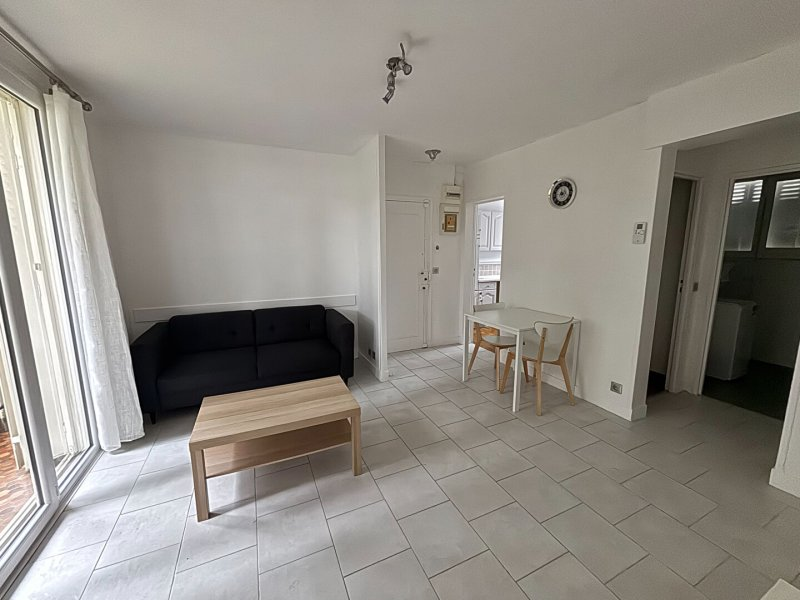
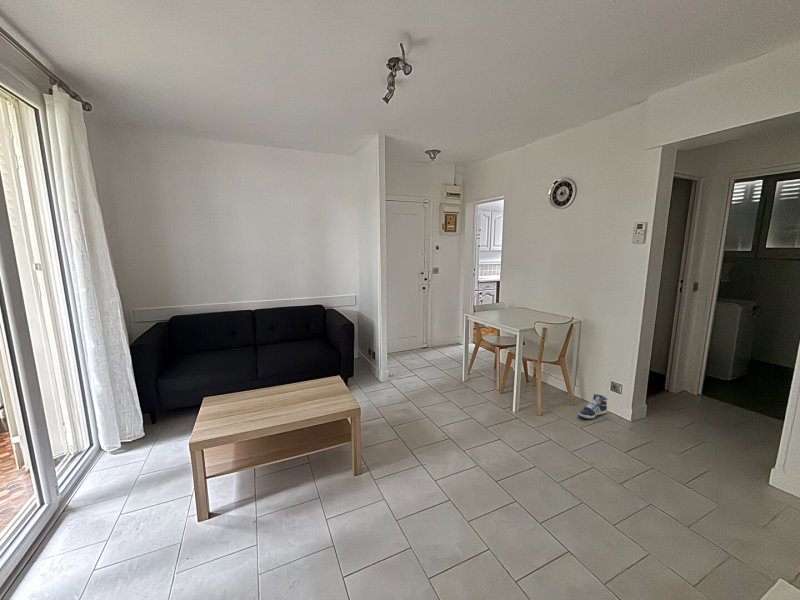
+ sneaker [578,393,608,420]
